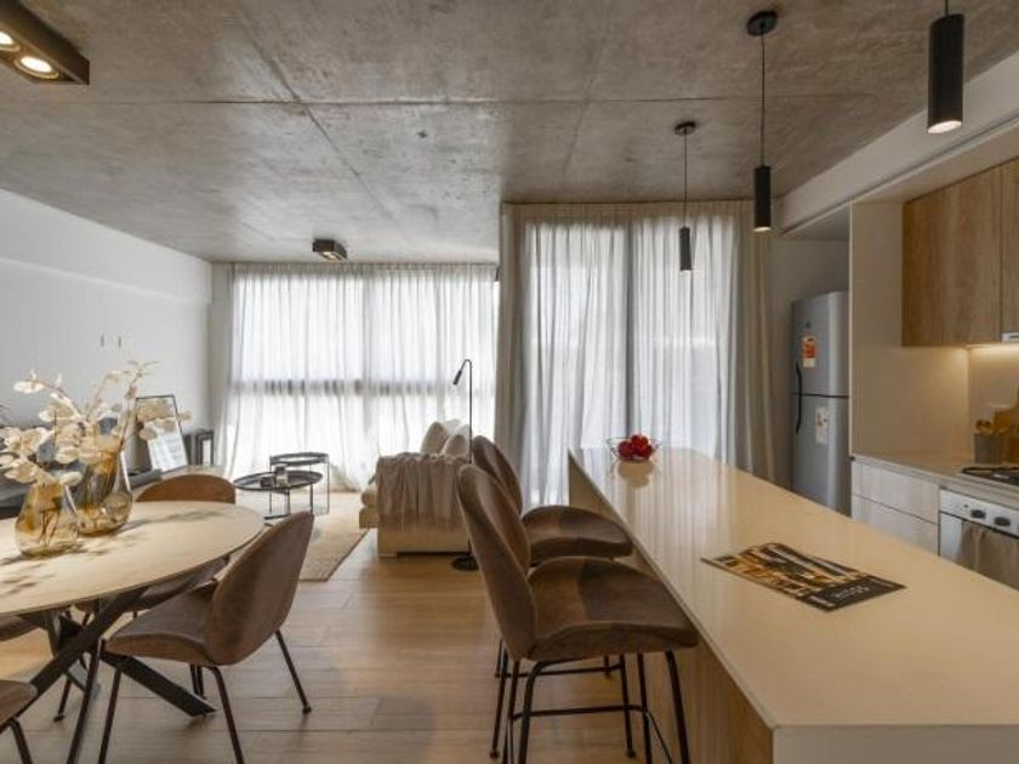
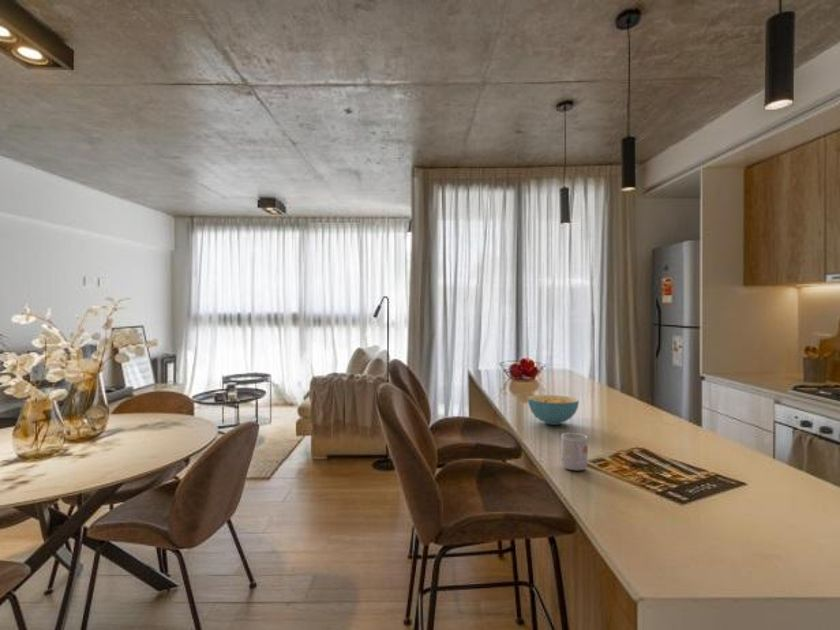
+ mug [560,423,589,471]
+ cereal bowl [526,394,580,426]
